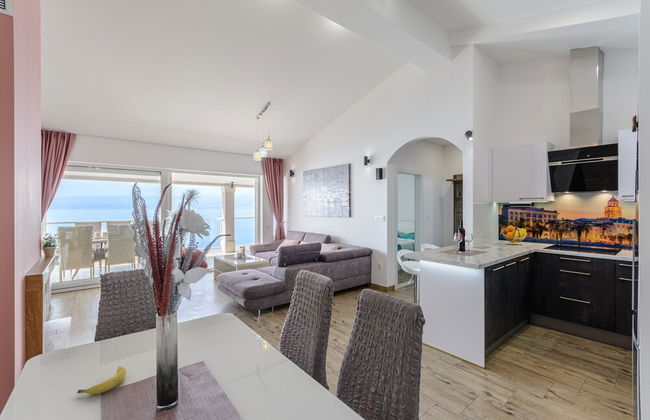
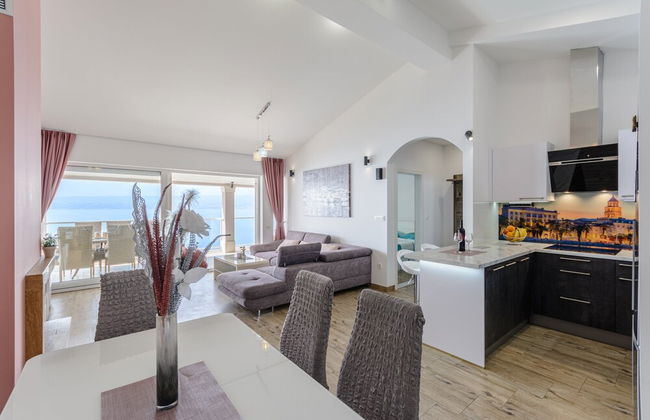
- fruit [76,365,127,396]
